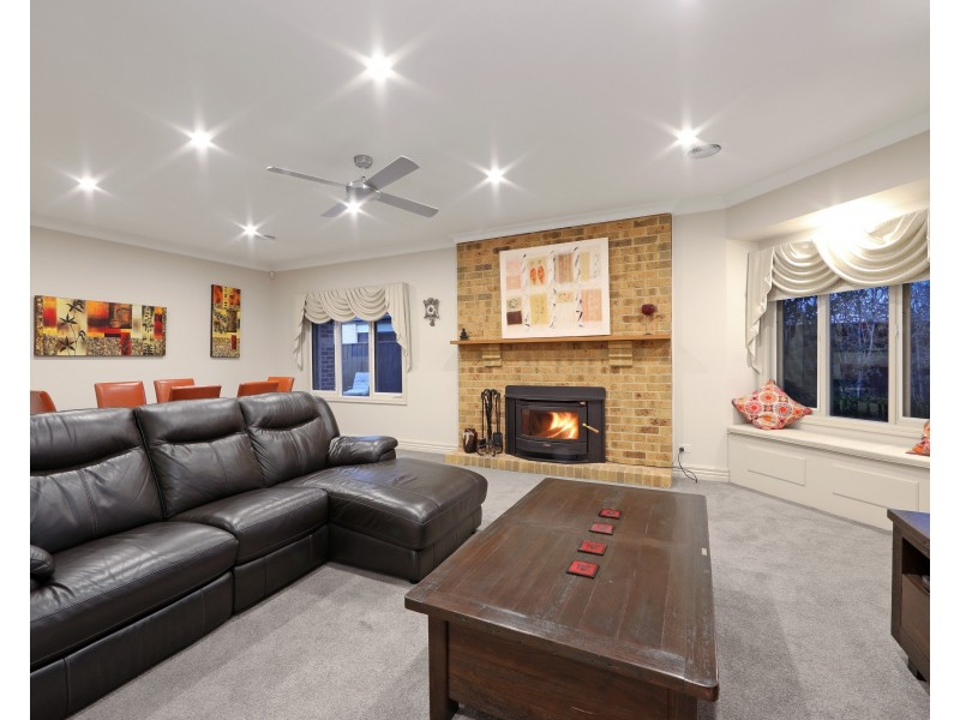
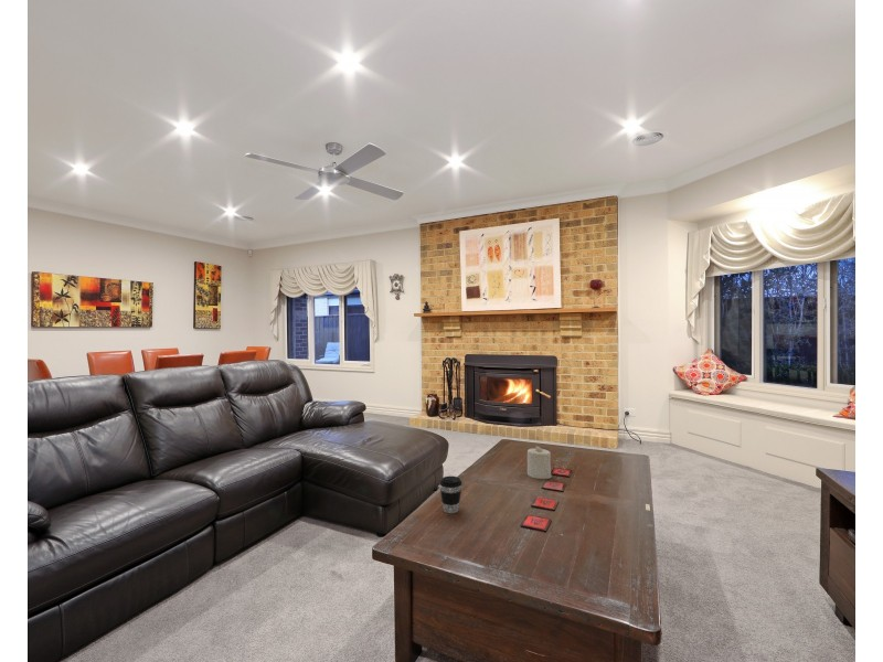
+ coffee cup [439,476,462,514]
+ candle [526,446,552,480]
